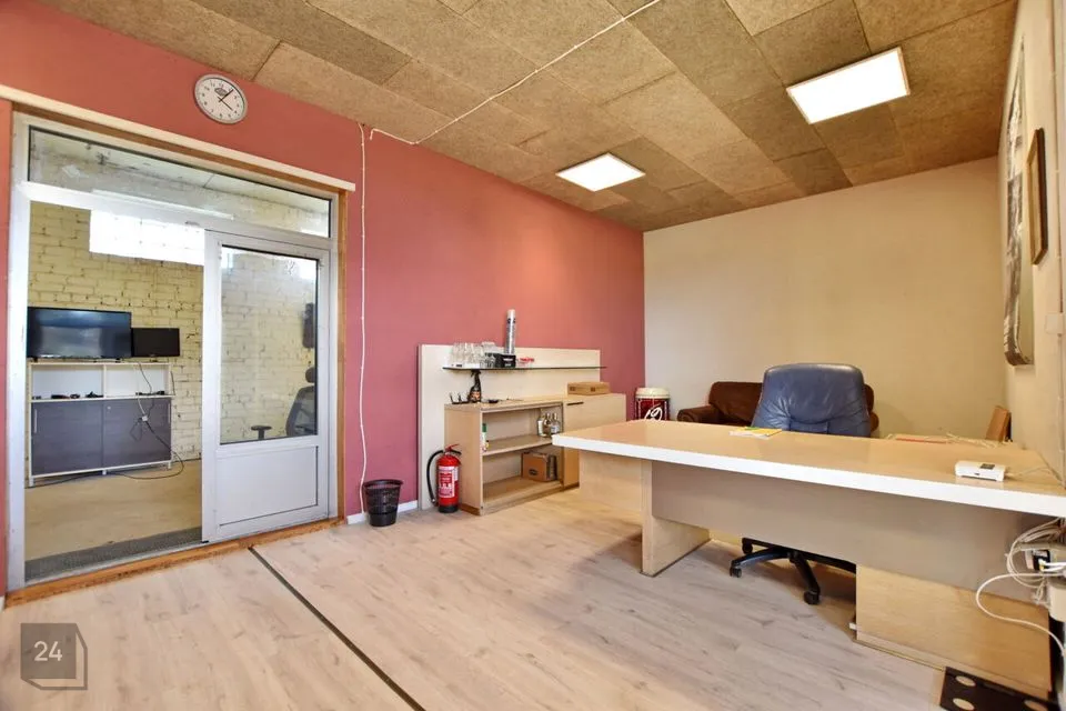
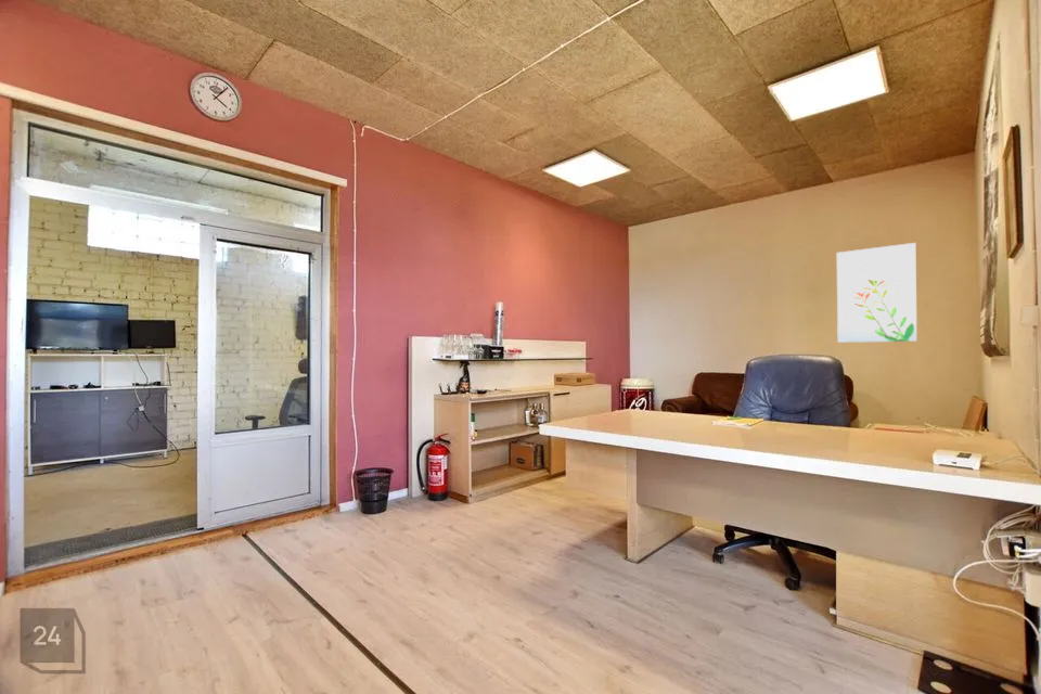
+ wall art [836,242,918,344]
